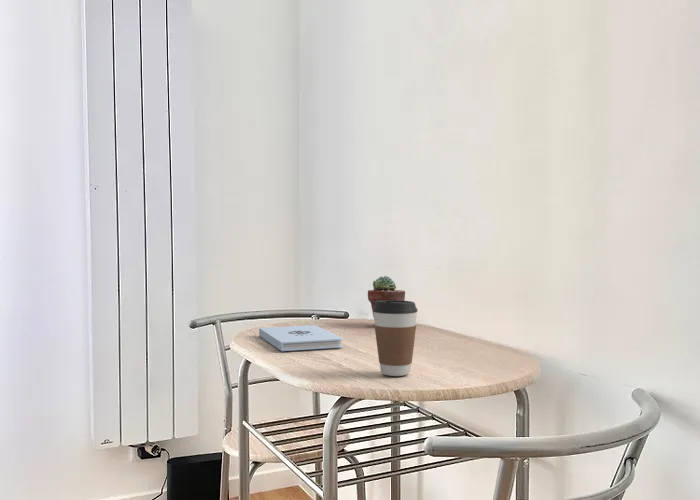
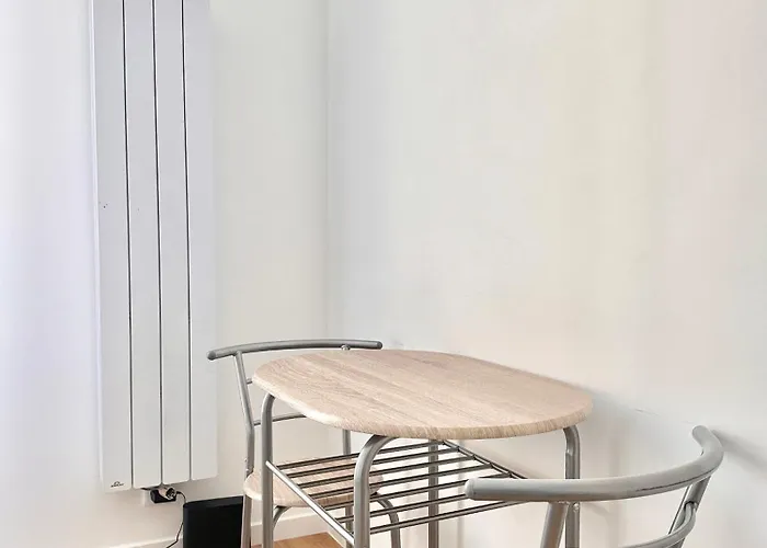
- notepad [258,324,344,352]
- coffee cup [373,300,419,377]
- potted succulent [367,275,406,322]
